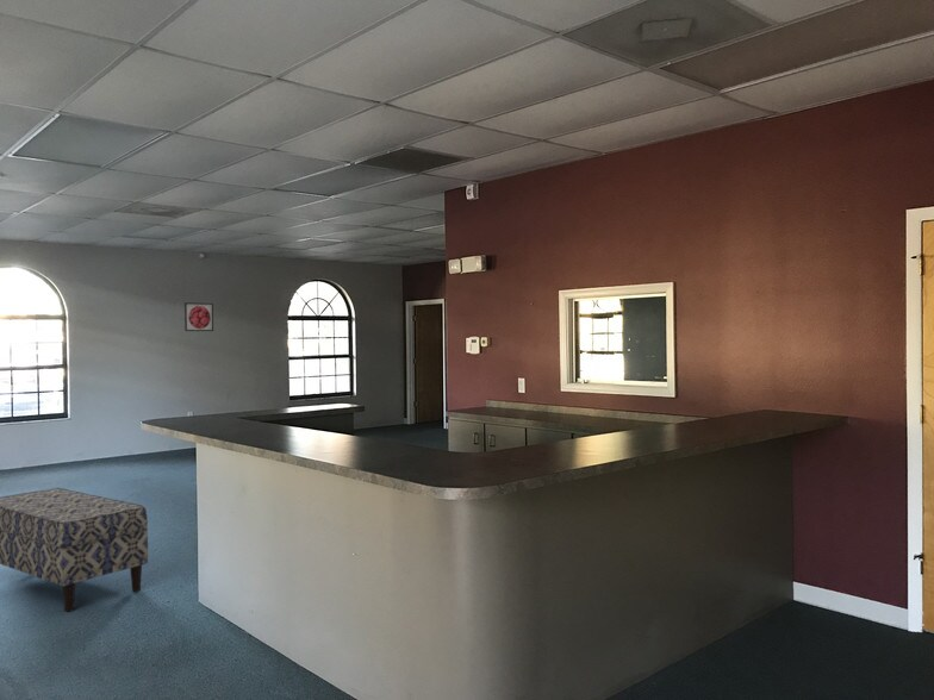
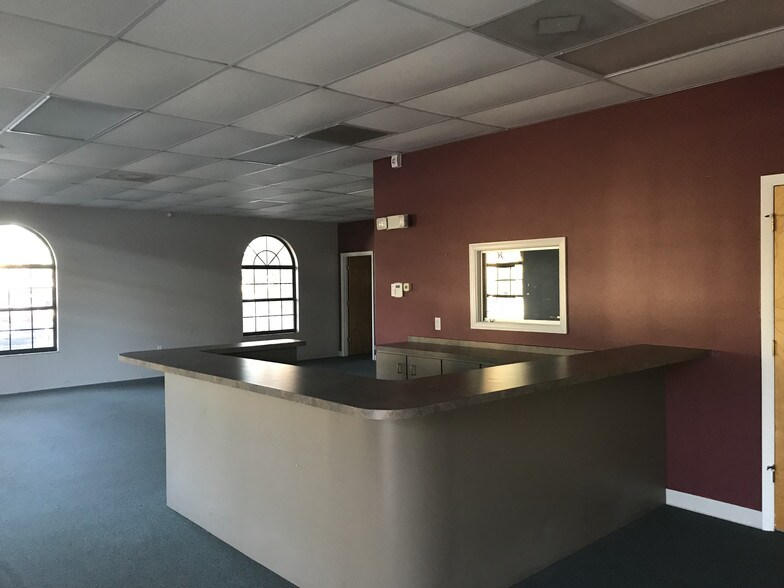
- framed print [183,301,214,332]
- bench [0,487,149,613]
